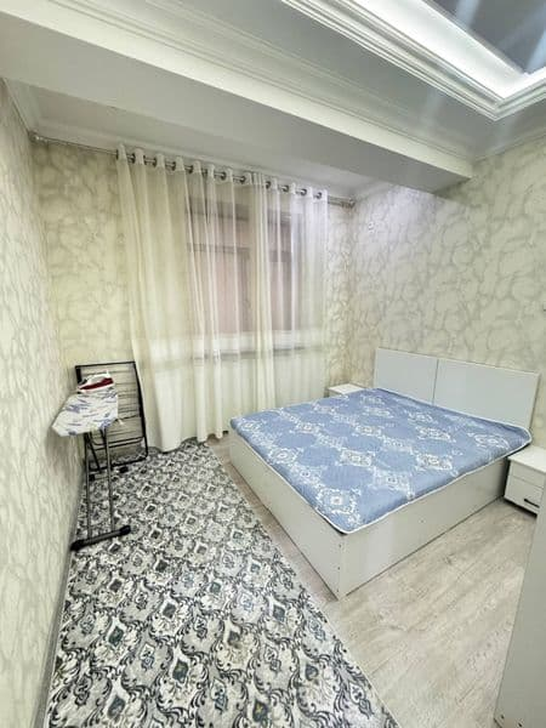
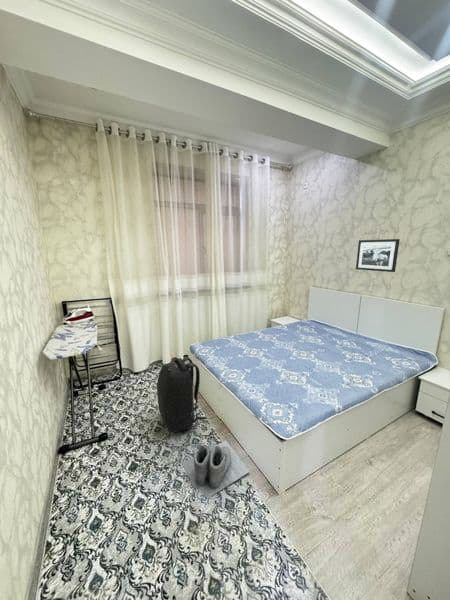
+ boots [181,440,250,499]
+ picture frame [355,238,401,273]
+ backpack [156,356,207,433]
